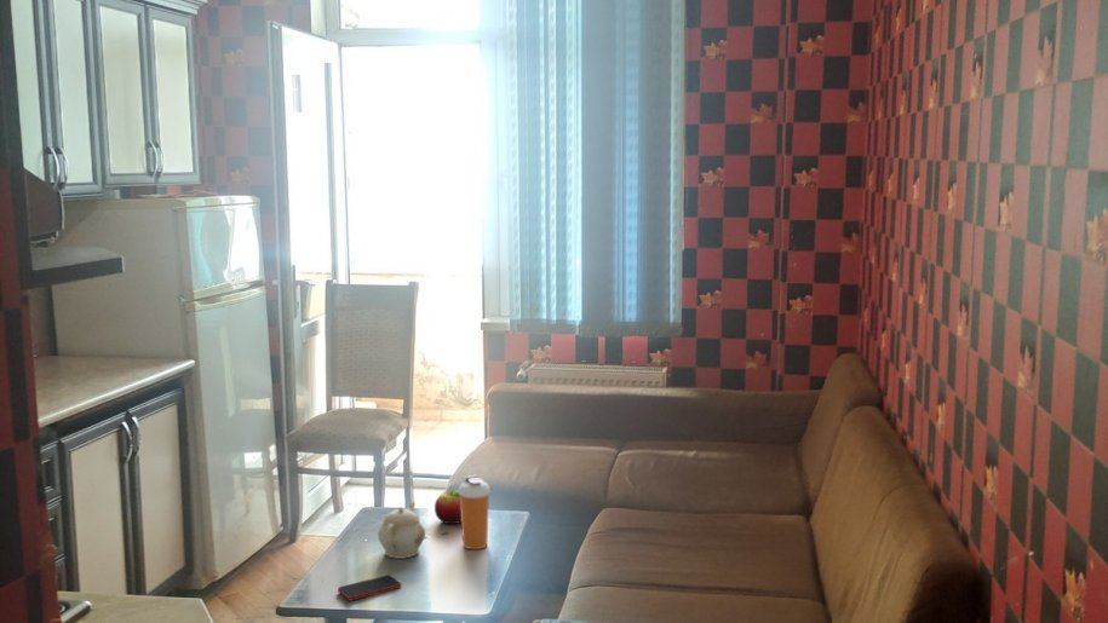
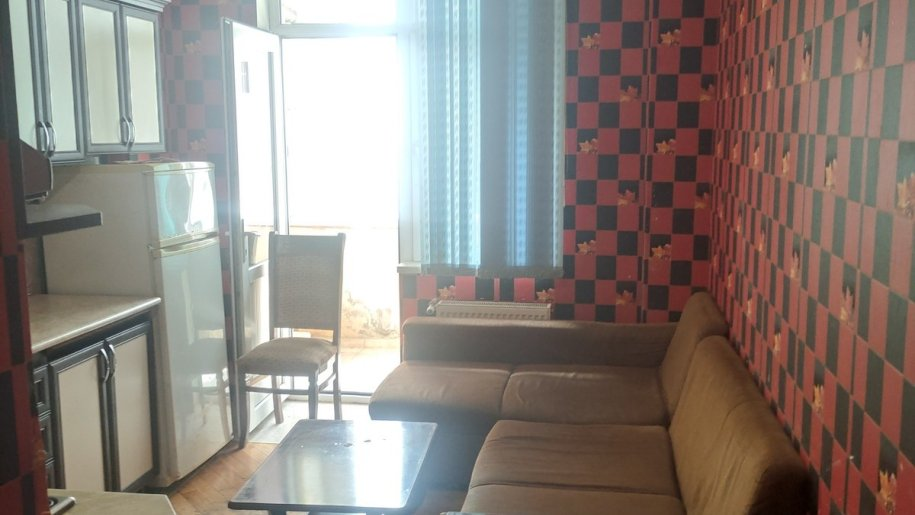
- teapot [377,502,426,560]
- fruit [434,489,461,525]
- shaker bottle [458,474,492,550]
- smartphone [337,573,402,601]
